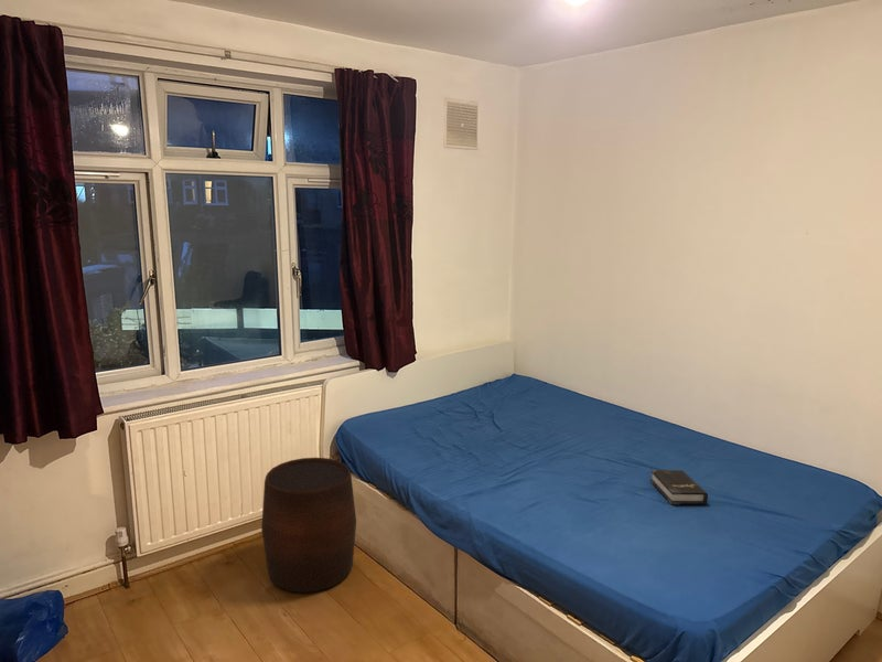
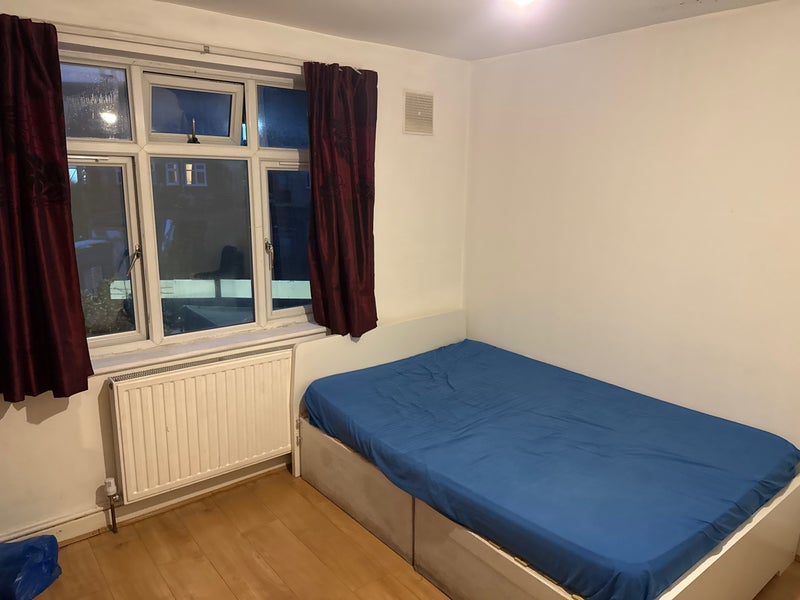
- hardback book [649,469,709,505]
- stool [260,457,357,594]
